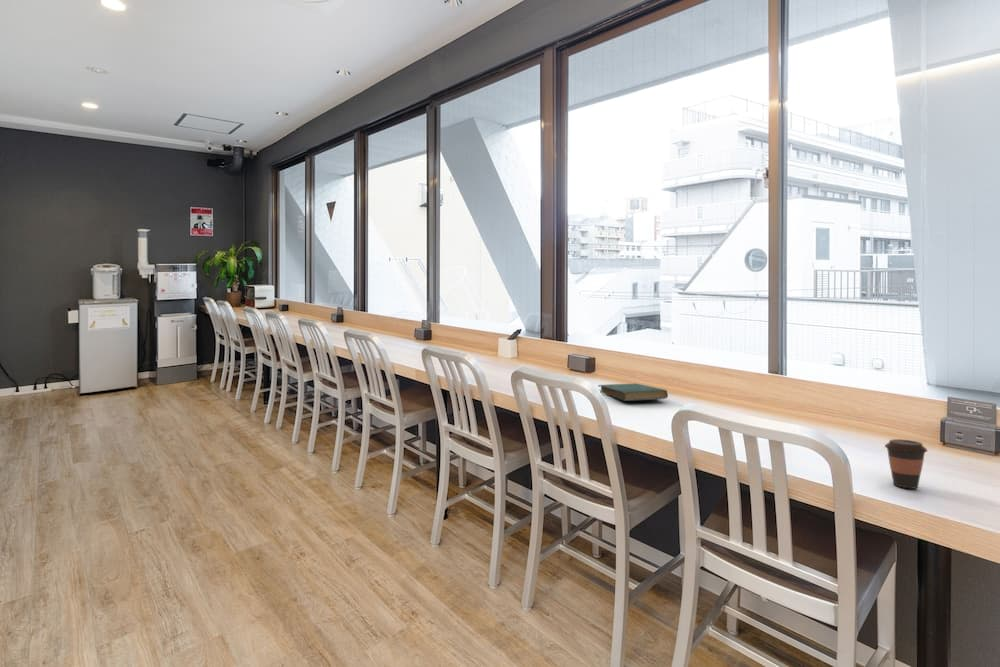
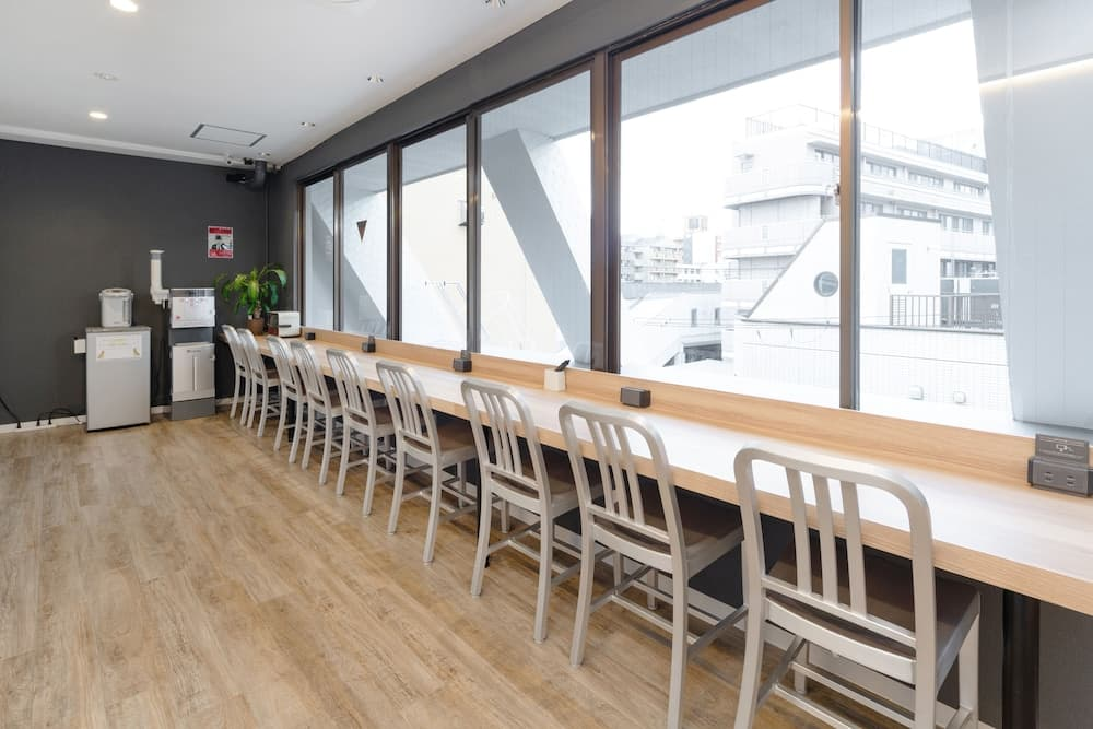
- coffee cup [884,438,928,490]
- book [597,383,669,402]
